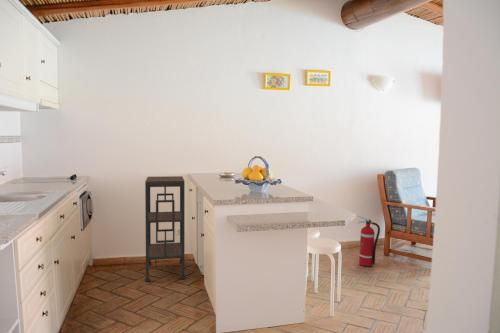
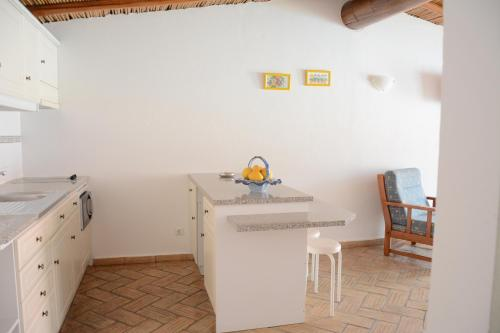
- fire extinguisher [357,214,381,267]
- shelving unit [144,175,186,282]
